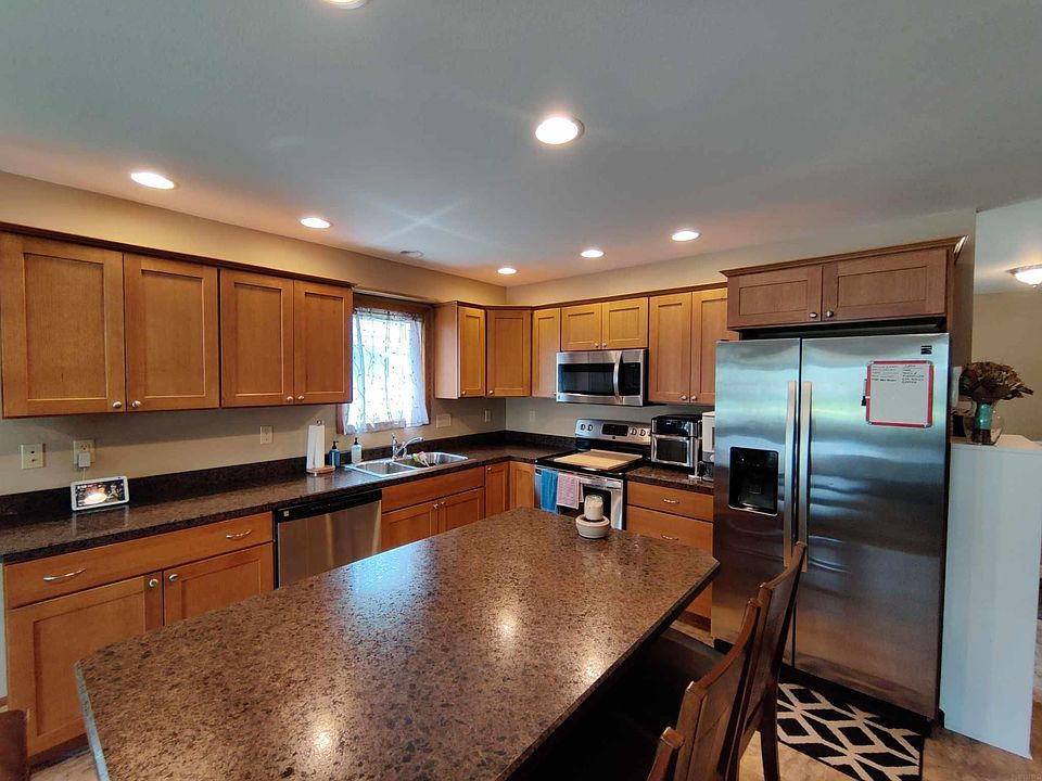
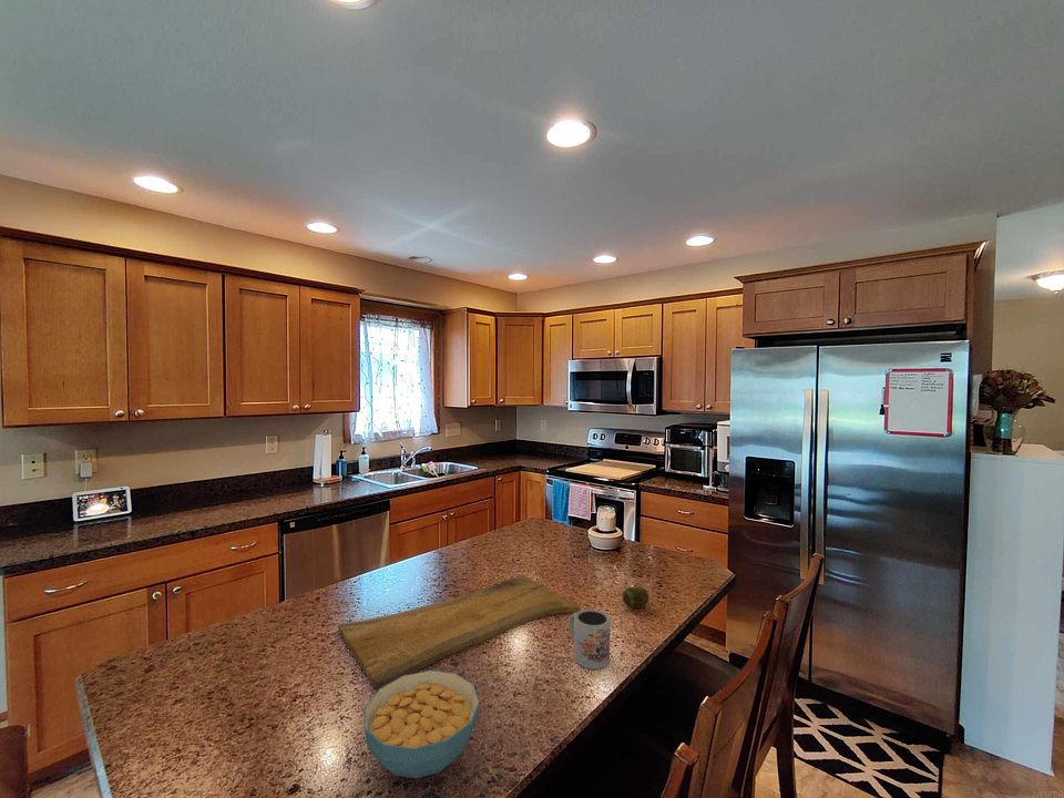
+ cutting board [338,573,581,692]
+ fruit [622,585,651,610]
+ mug [567,608,611,671]
+ cereal bowl [364,669,481,779]
